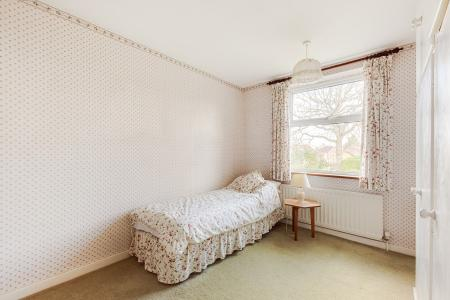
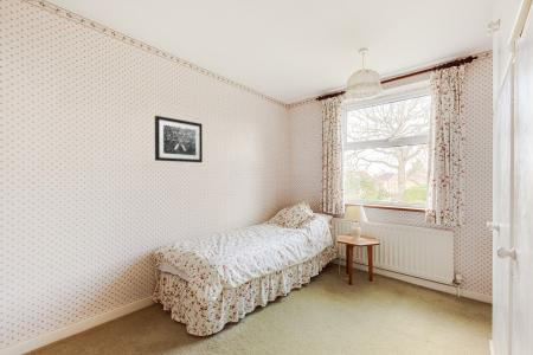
+ wall art [154,115,204,163]
